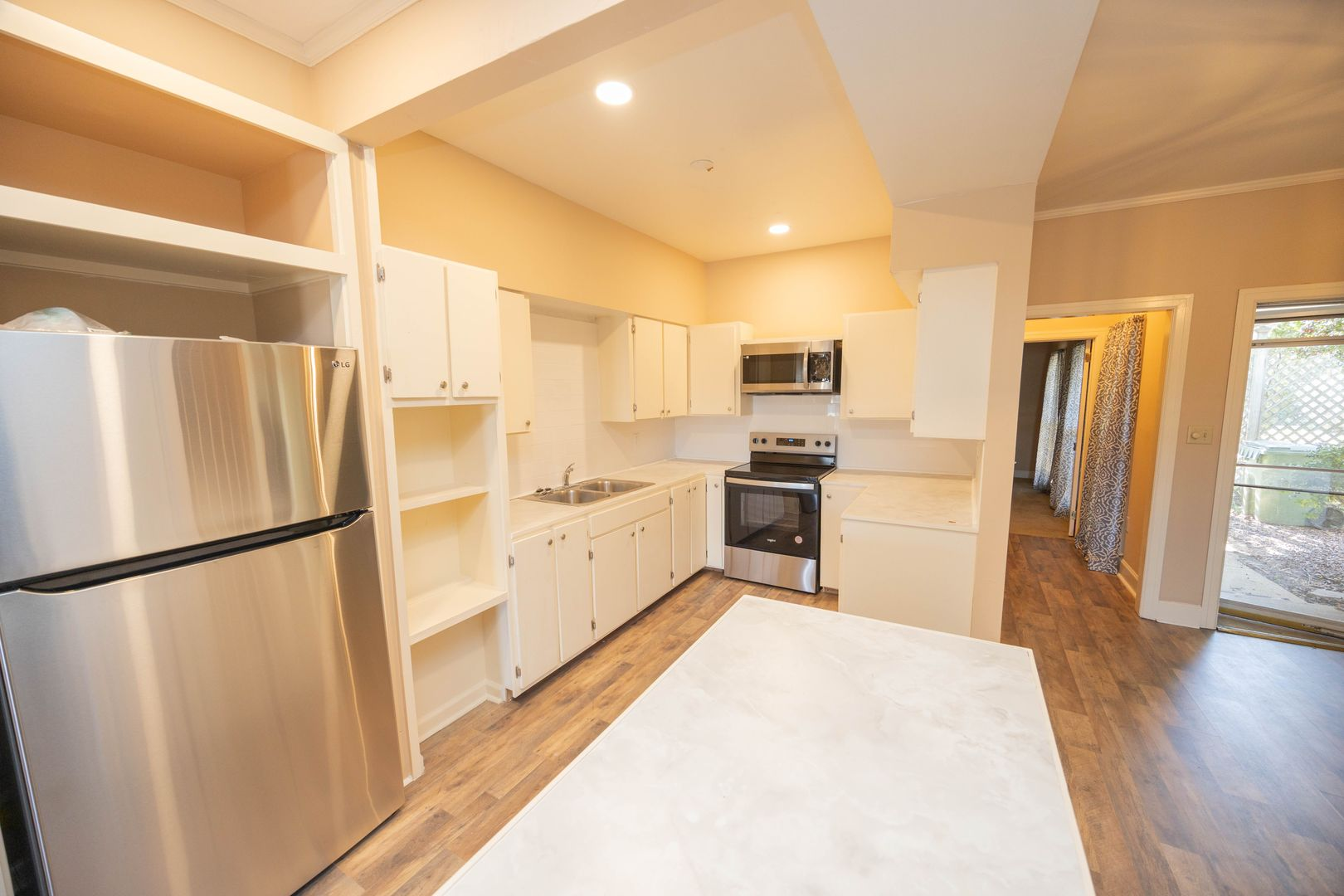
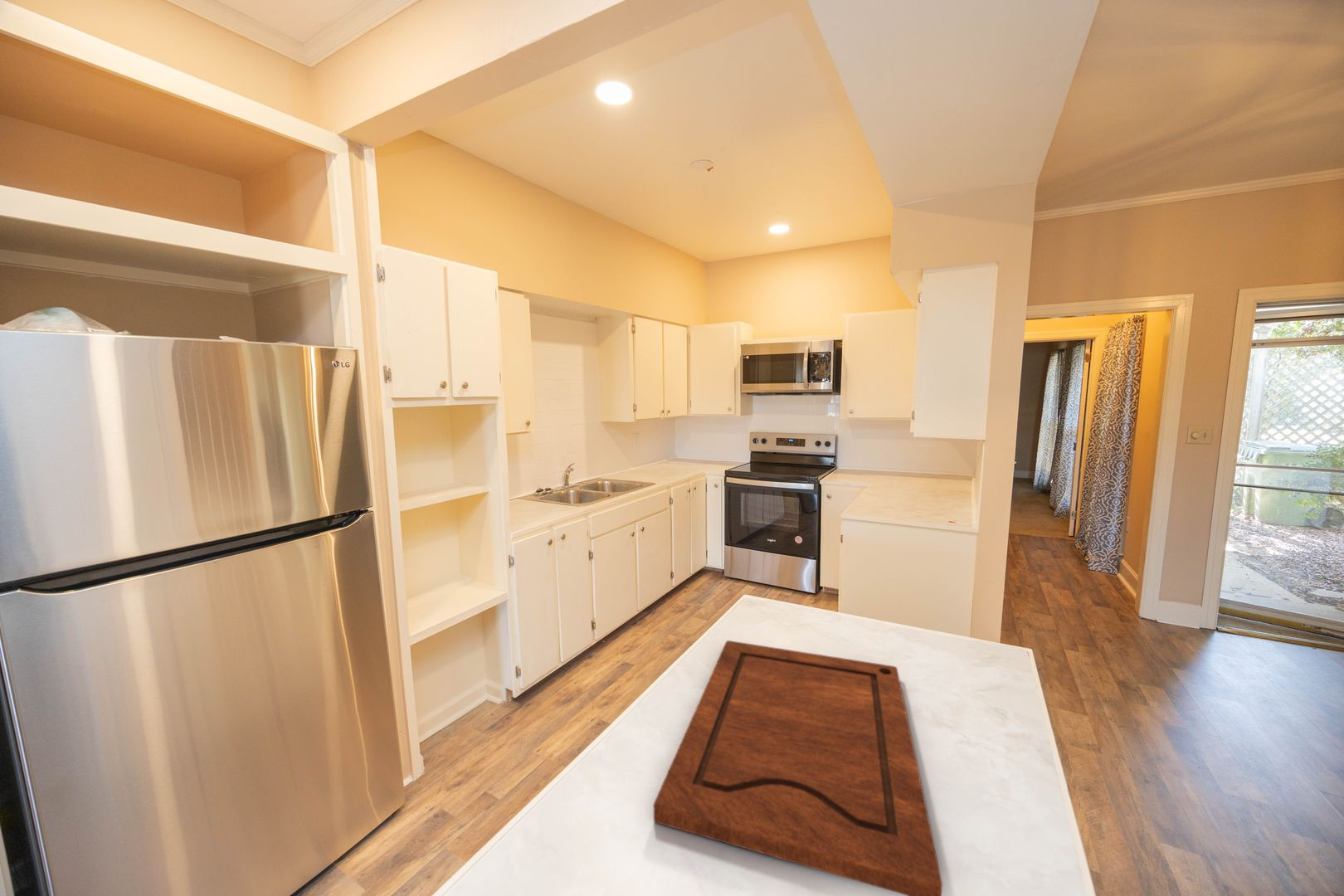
+ cutting board [653,640,943,896]
